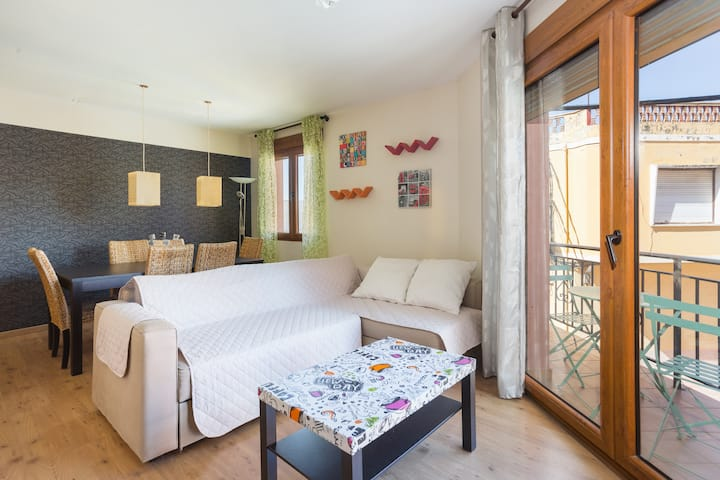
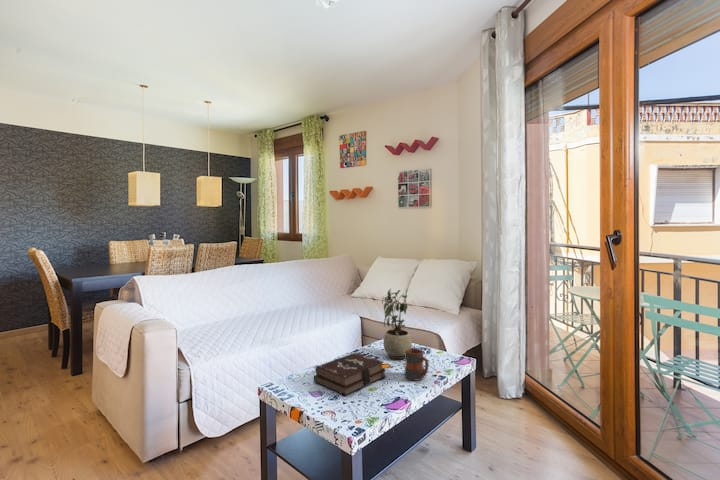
+ mug [404,347,430,382]
+ potted plant [381,288,413,360]
+ hardback book [313,352,387,396]
